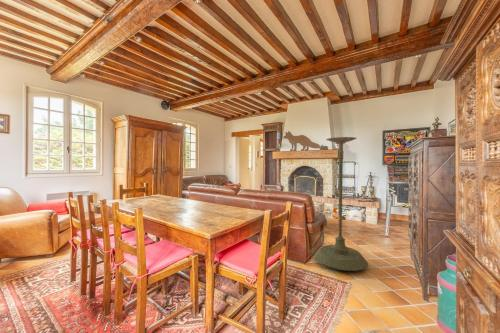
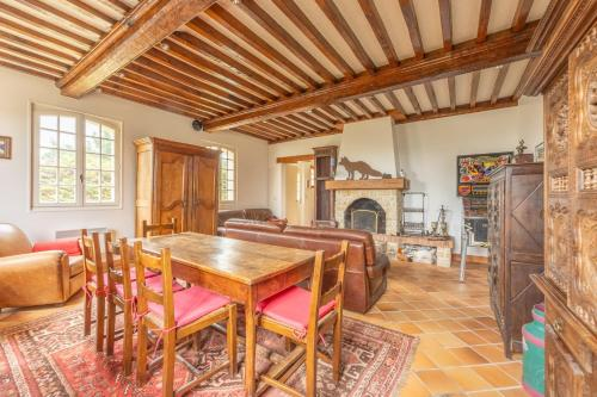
- plant stand [314,136,369,272]
